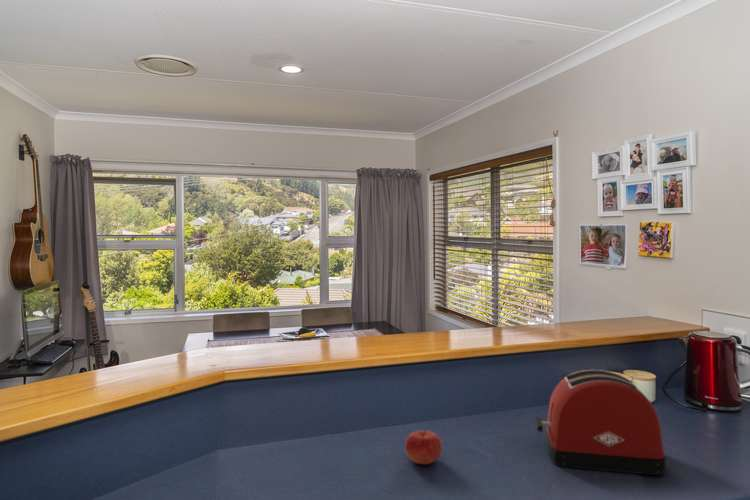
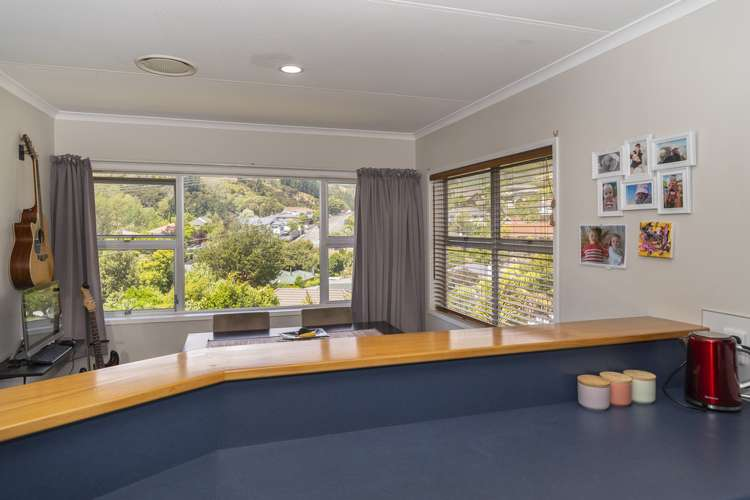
- toaster [534,369,667,476]
- fruit [404,429,443,465]
